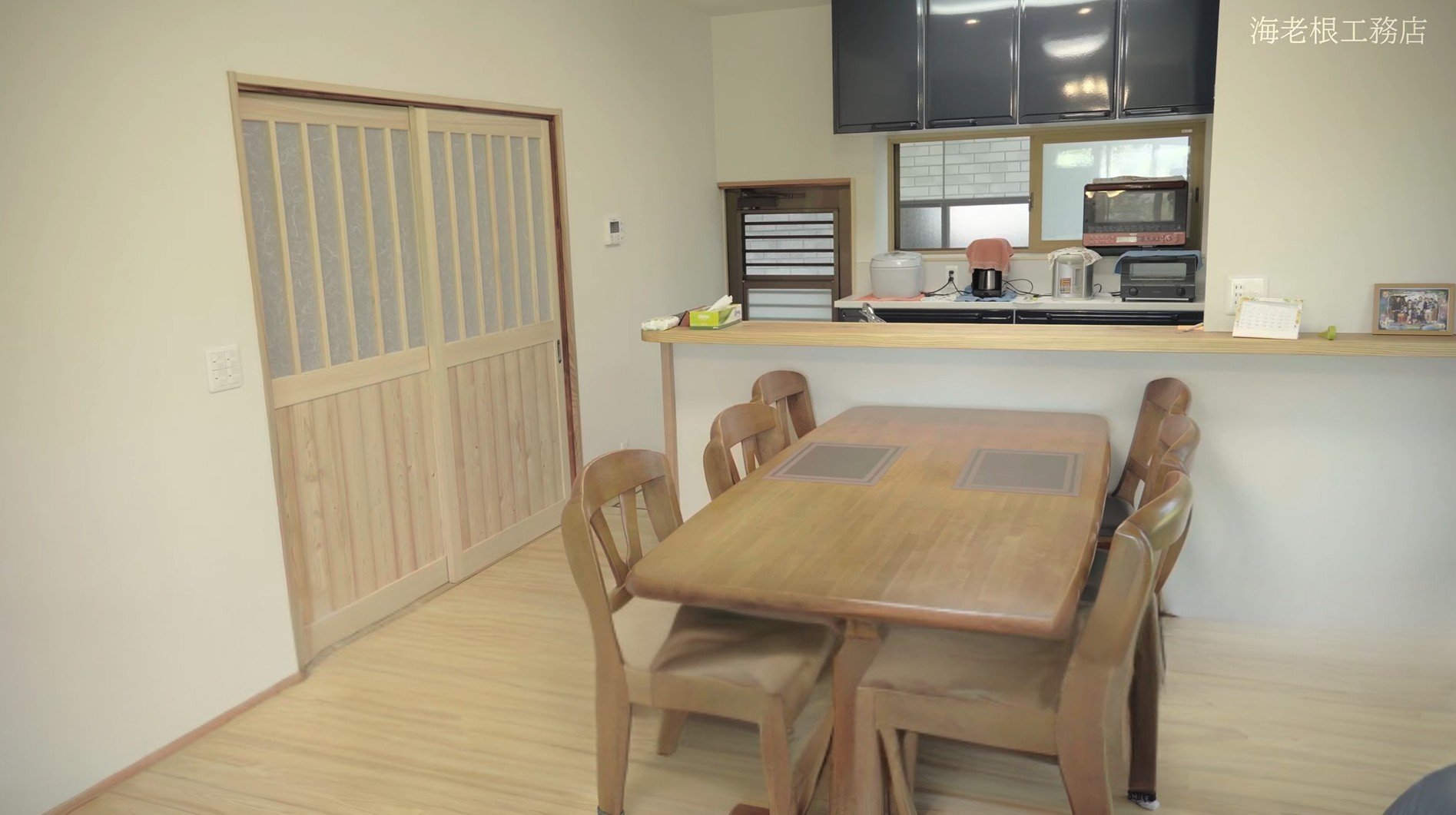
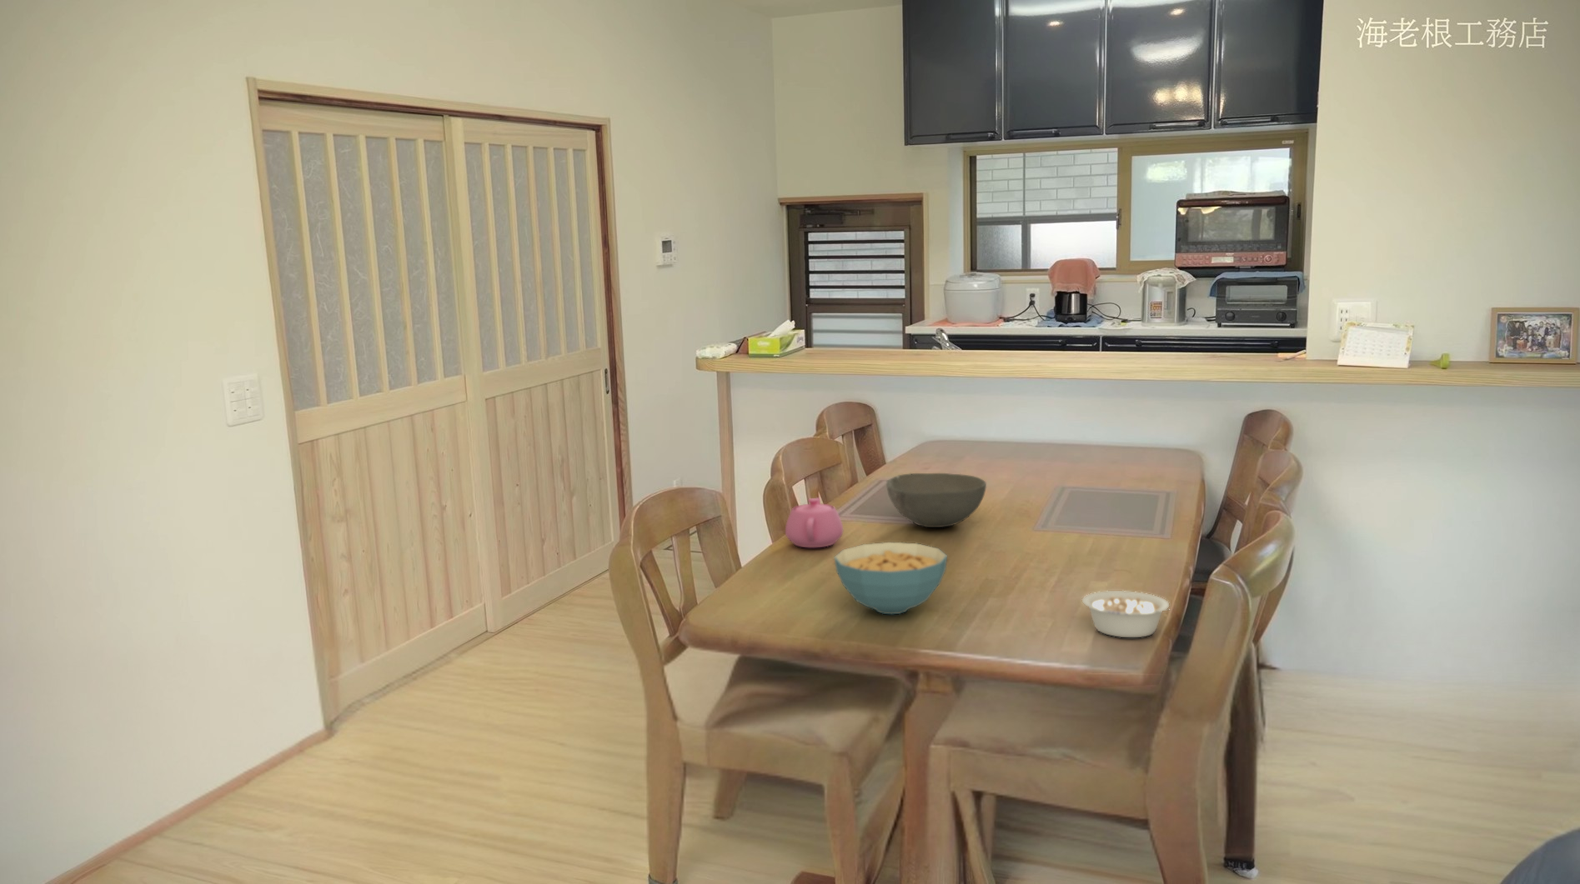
+ bowl [885,473,987,528]
+ teapot [785,497,844,548]
+ cereal bowl [833,541,948,615]
+ legume [1082,590,1174,638]
